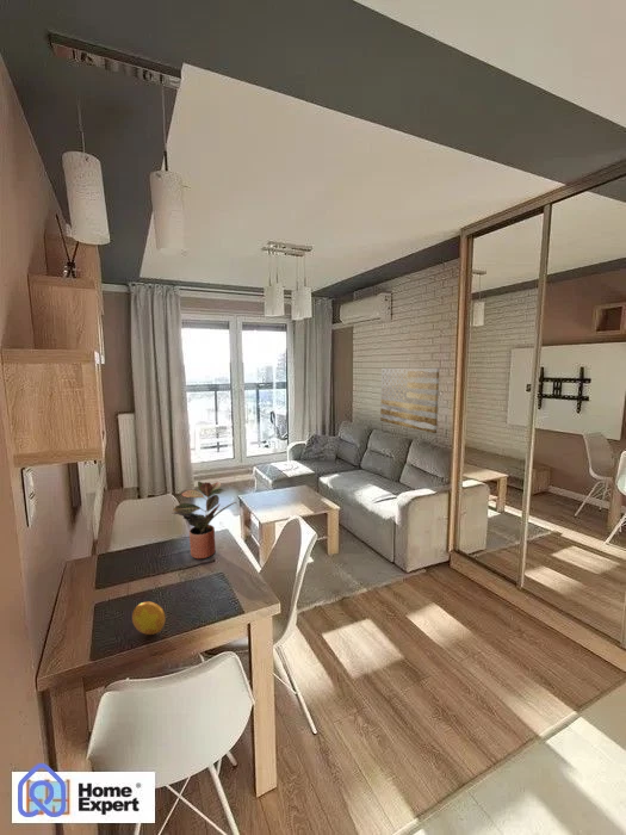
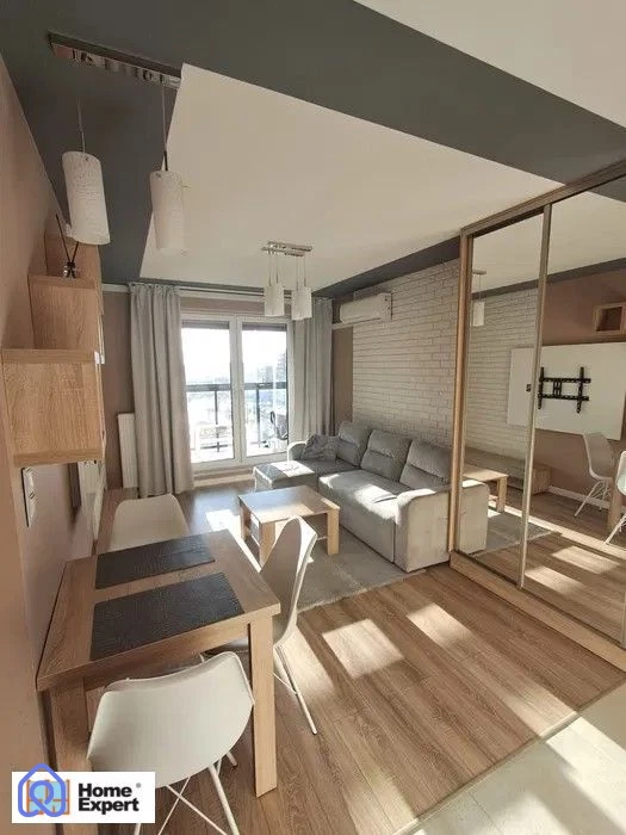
- coin [131,601,167,636]
- potted plant [171,481,237,561]
- wall art [379,367,440,434]
